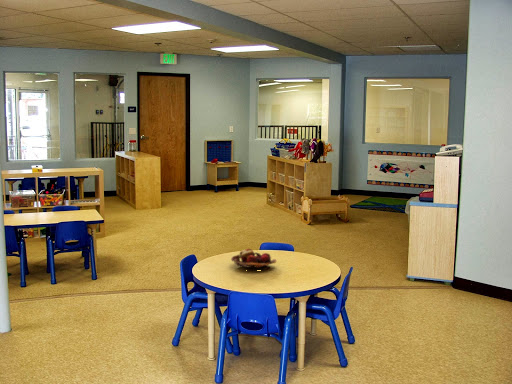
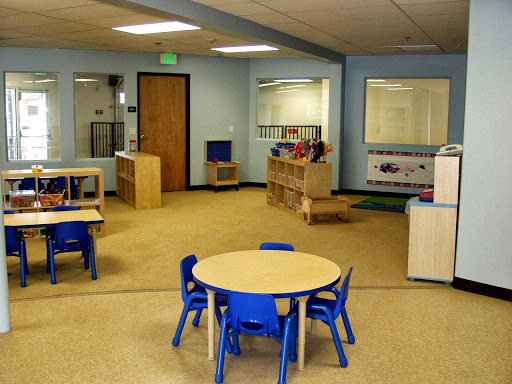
- fruit basket [230,248,278,271]
